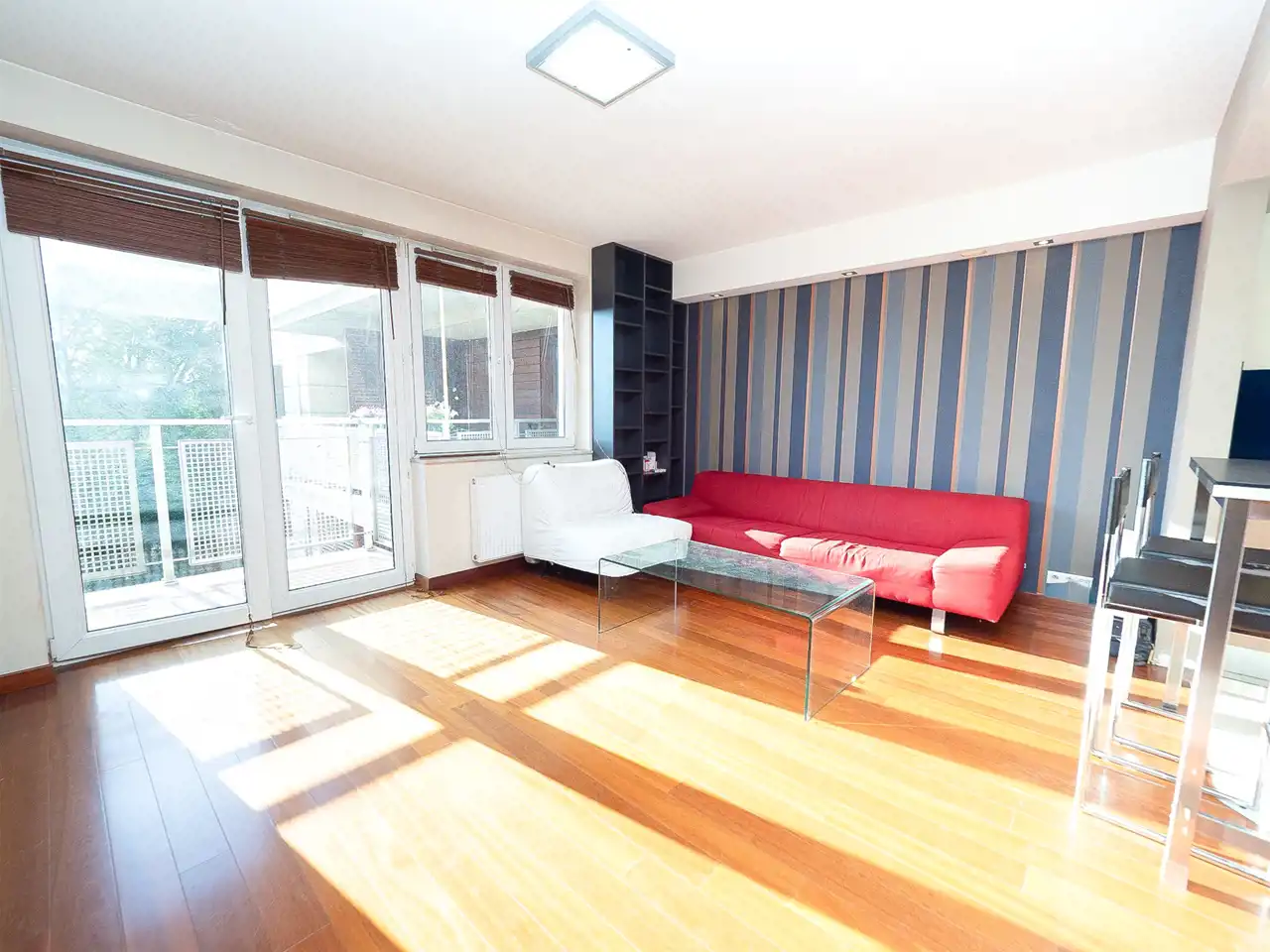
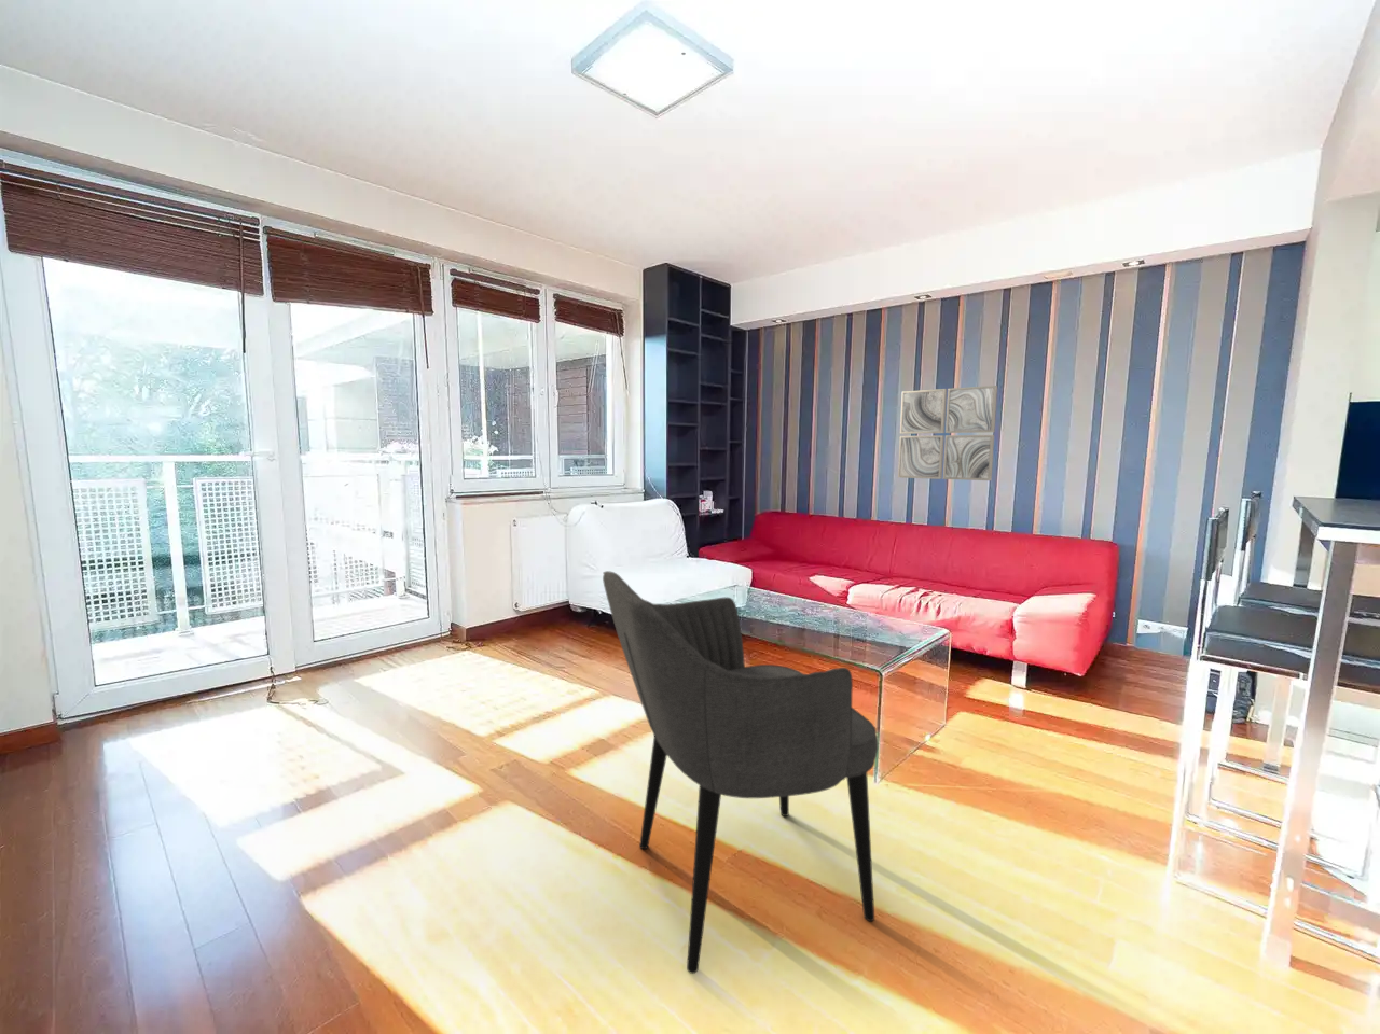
+ armchair [602,570,879,974]
+ wall art [898,384,999,481]
